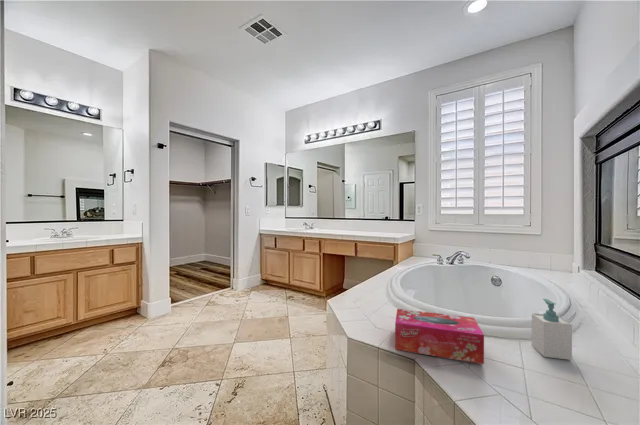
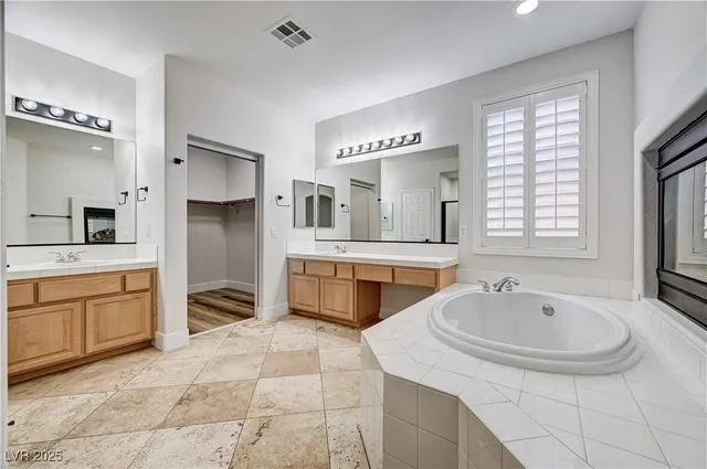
- tissue box [394,308,485,365]
- soap bottle [531,298,573,361]
